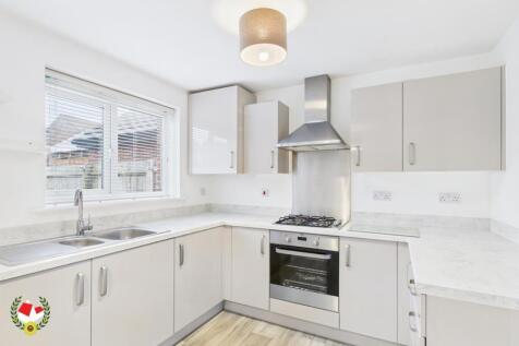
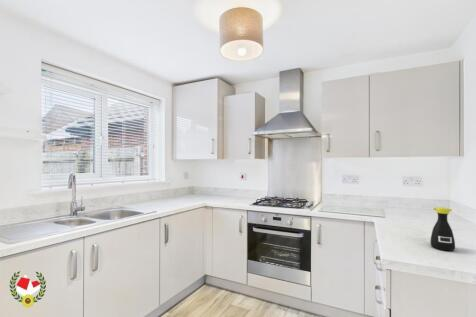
+ bottle [430,206,456,252]
